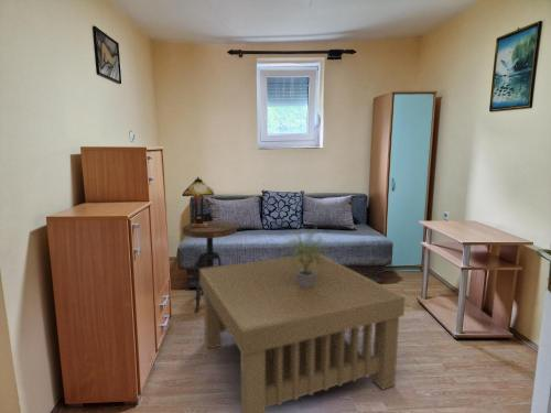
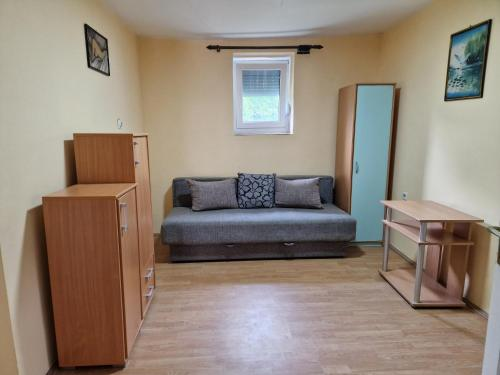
- table lamp [181,176,215,228]
- potted plant [282,226,333,287]
- side table [182,220,237,313]
- coffee table [198,252,406,413]
